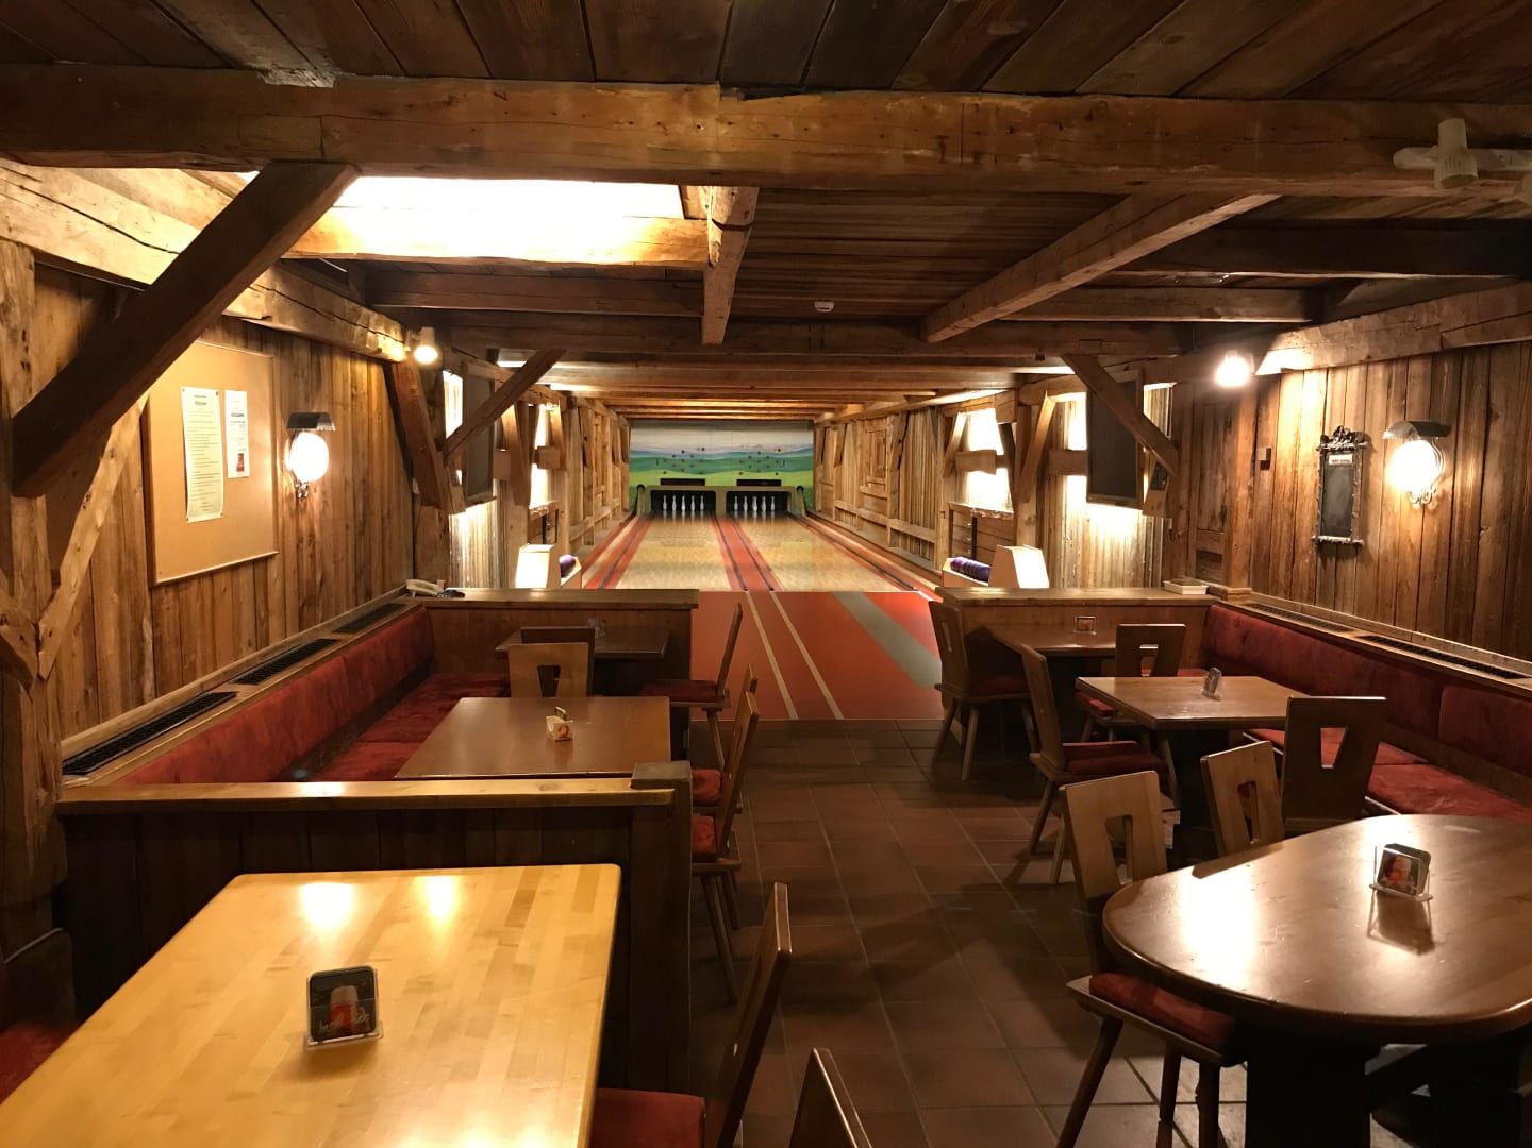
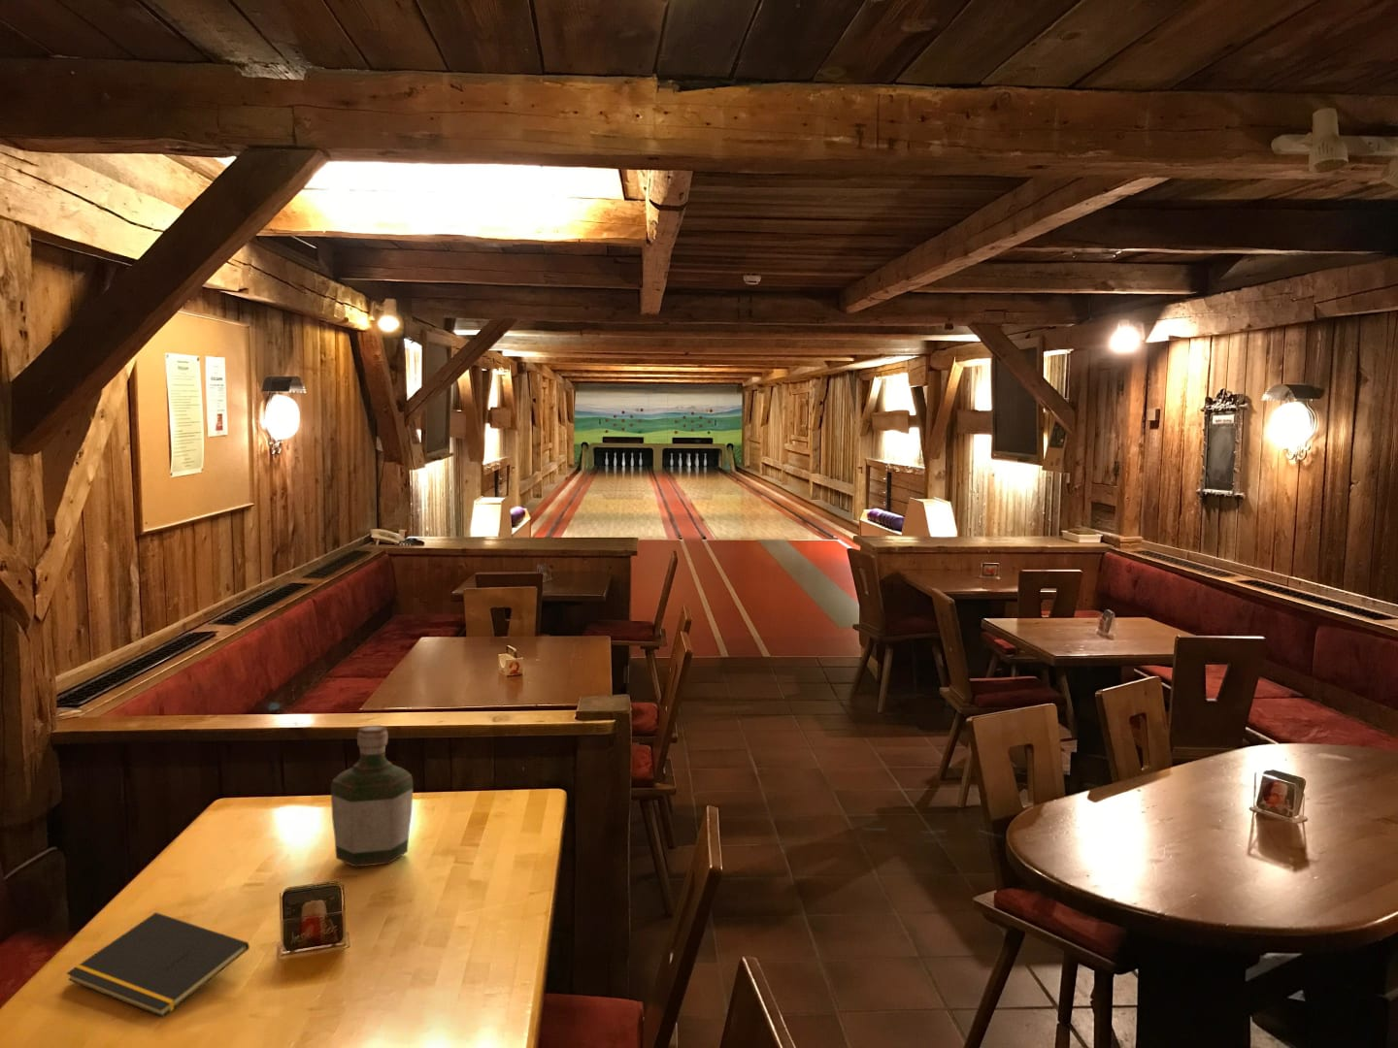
+ notepad [66,911,251,1018]
+ bottle [330,724,414,867]
